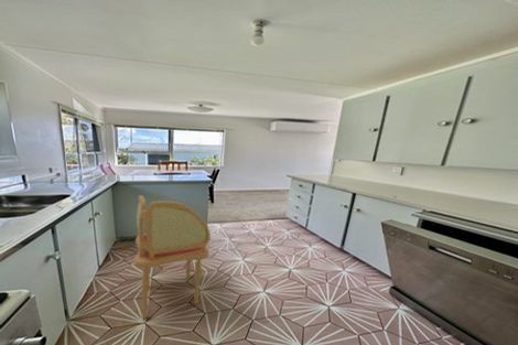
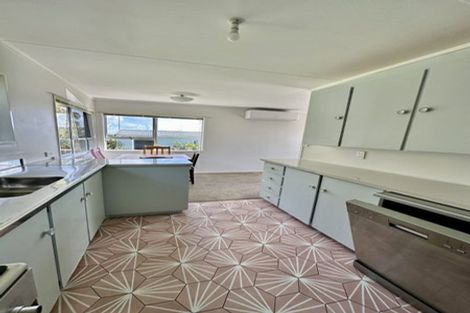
- dining chair [133,195,212,319]
